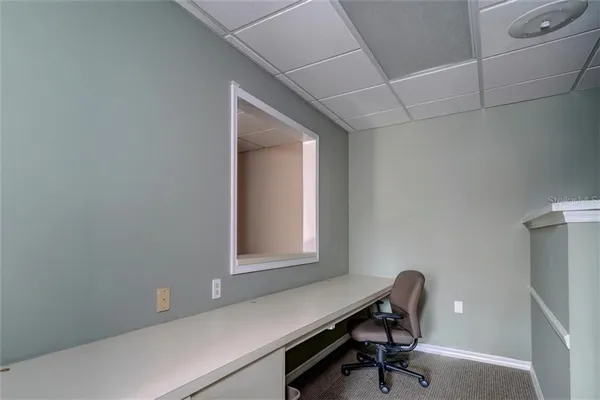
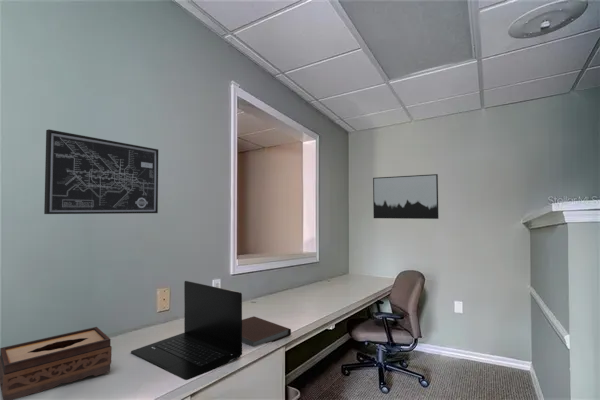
+ notebook [242,315,292,347]
+ wall art [372,173,440,220]
+ laptop [130,280,243,381]
+ wall art [43,128,159,215]
+ tissue box [0,326,113,400]
